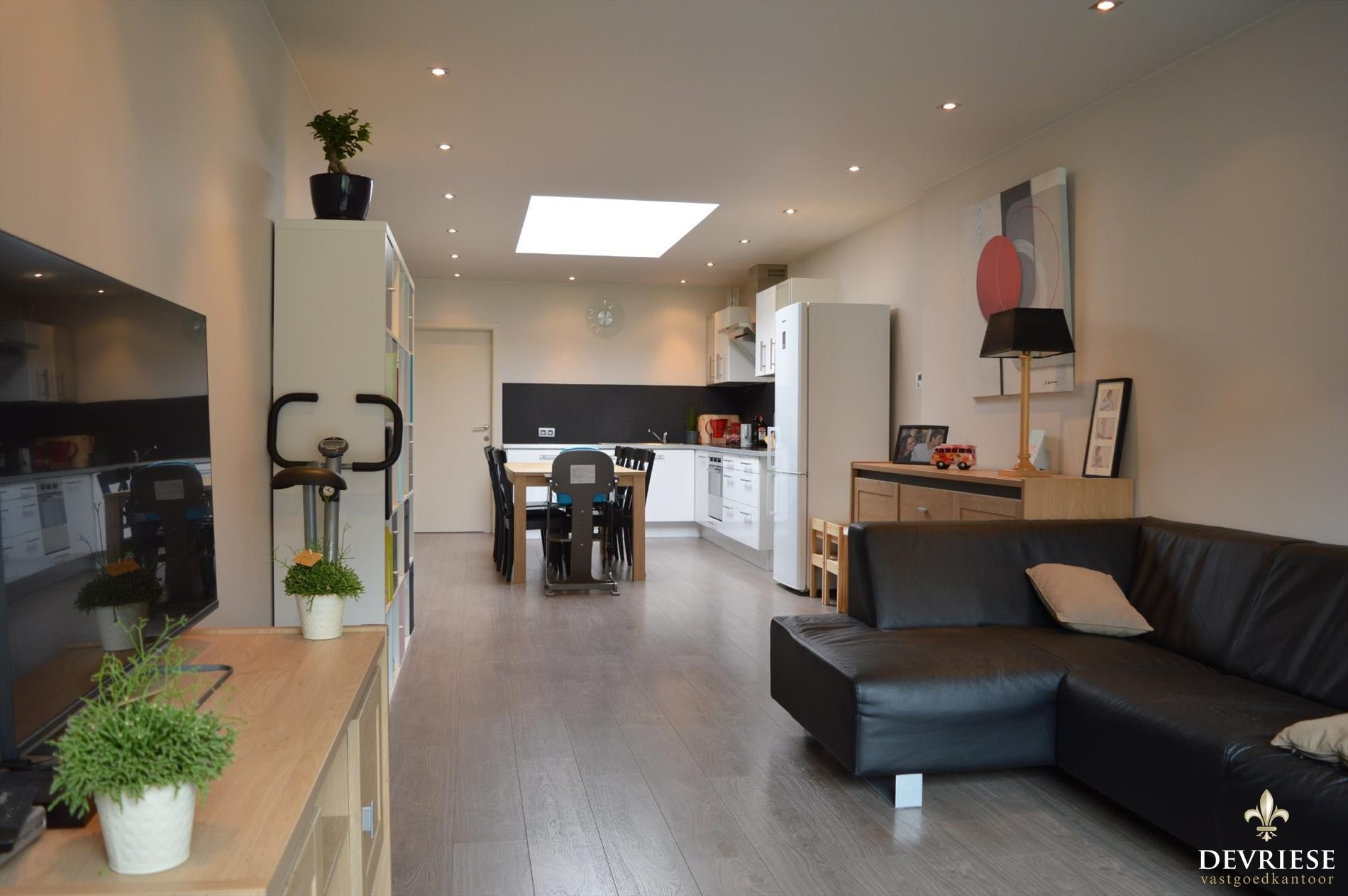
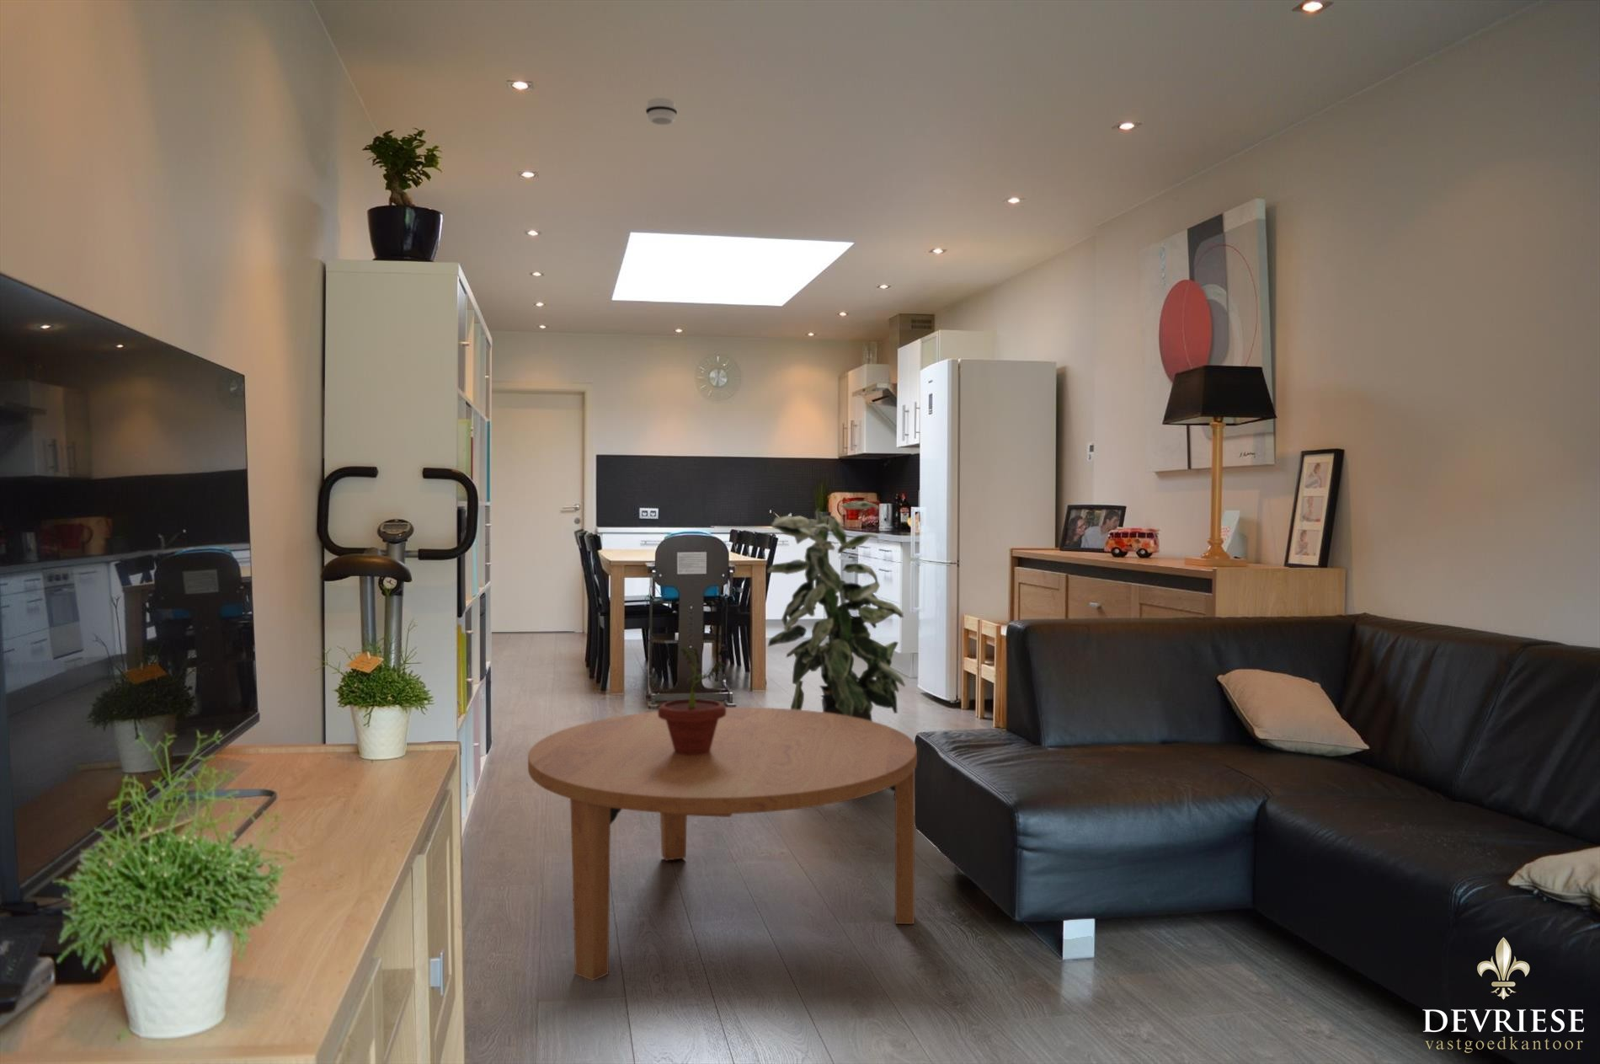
+ smoke detector [645,97,678,126]
+ indoor plant [767,500,906,721]
+ potted plant [656,644,726,755]
+ coffee table [527,707,918,981]
